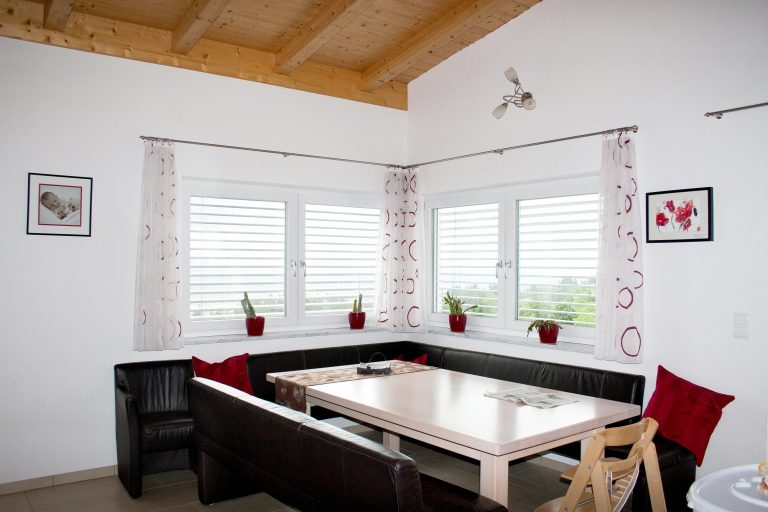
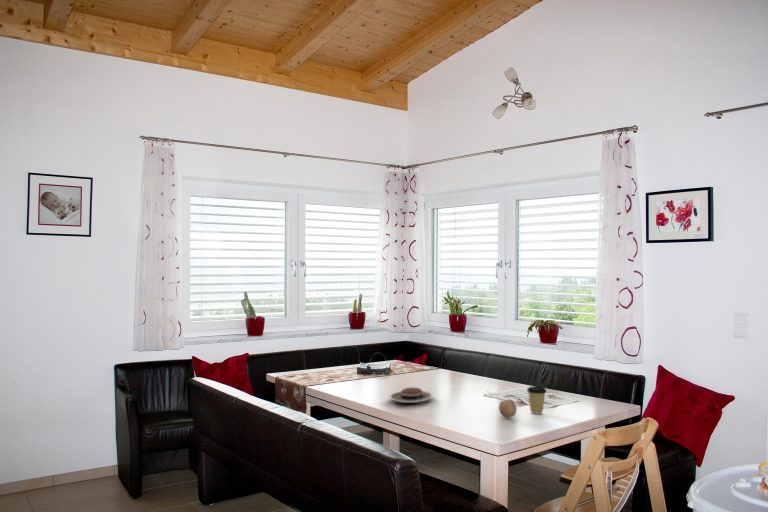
+ plate [388,386,434,404]
+ coffee cup [526,385,548,415]
+ fruit [498,399,517,419]
